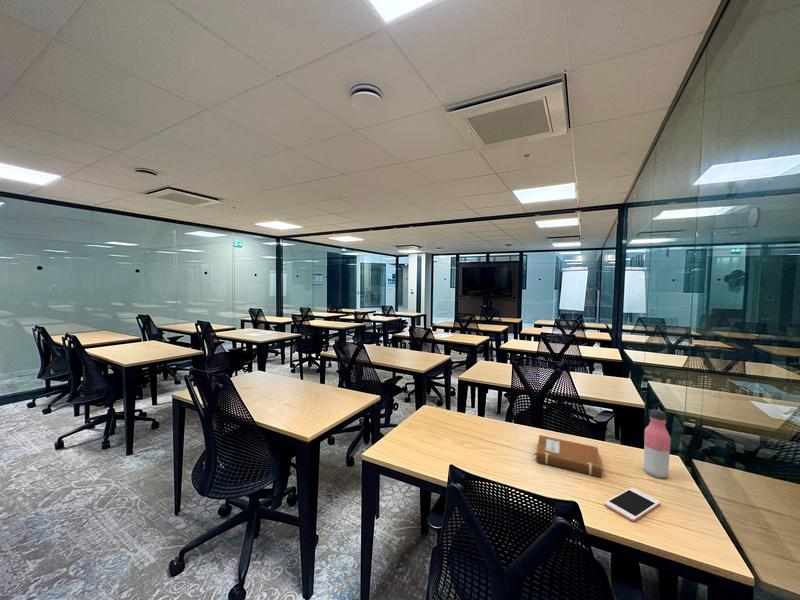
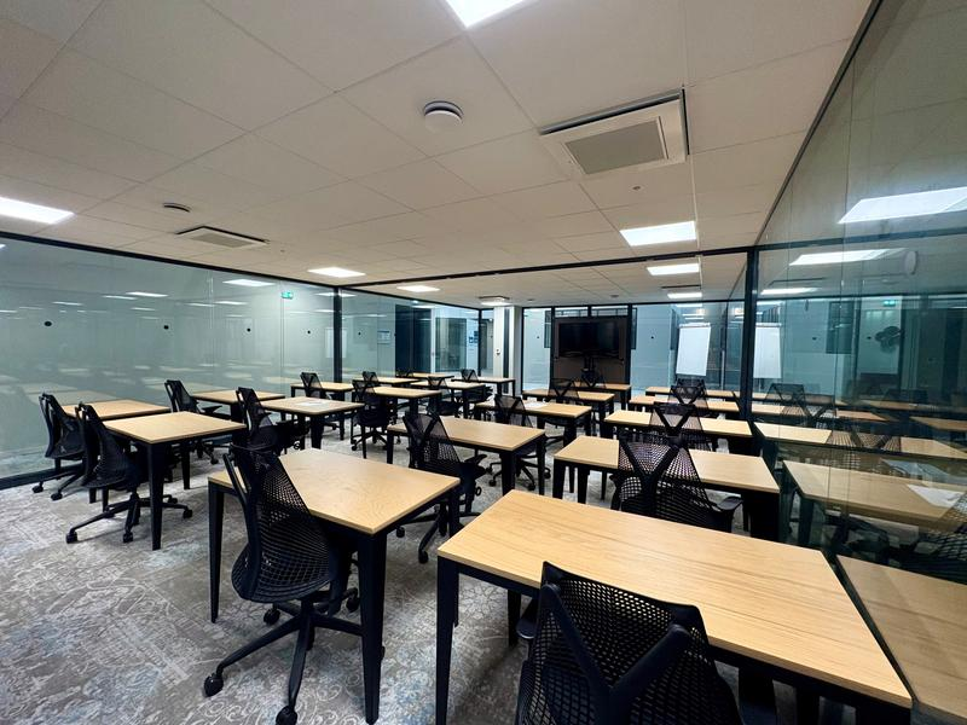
- water bottle [642,409,672,479]
- notebook [533,434,603,478]
- cell phone [604,487,661,522]
